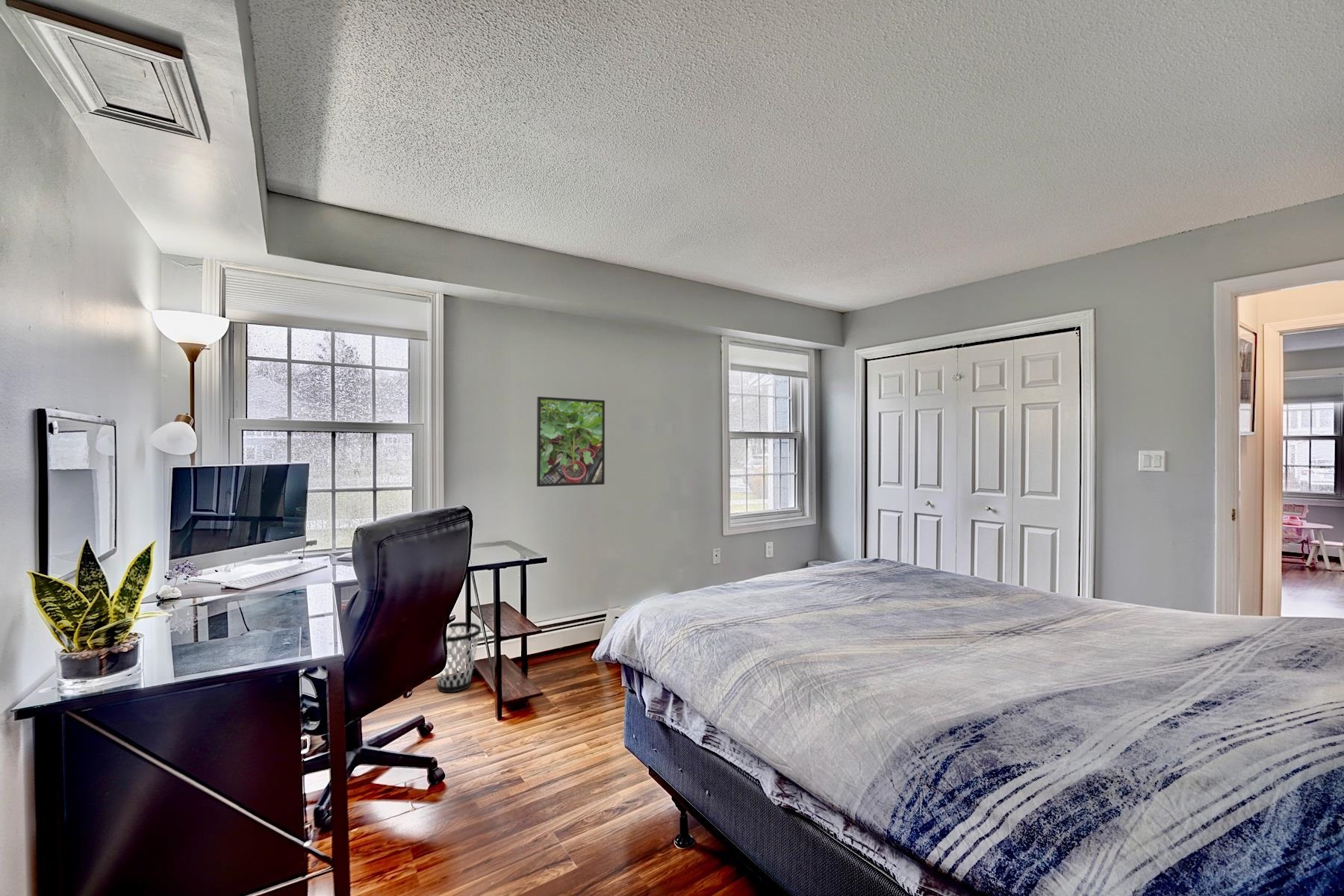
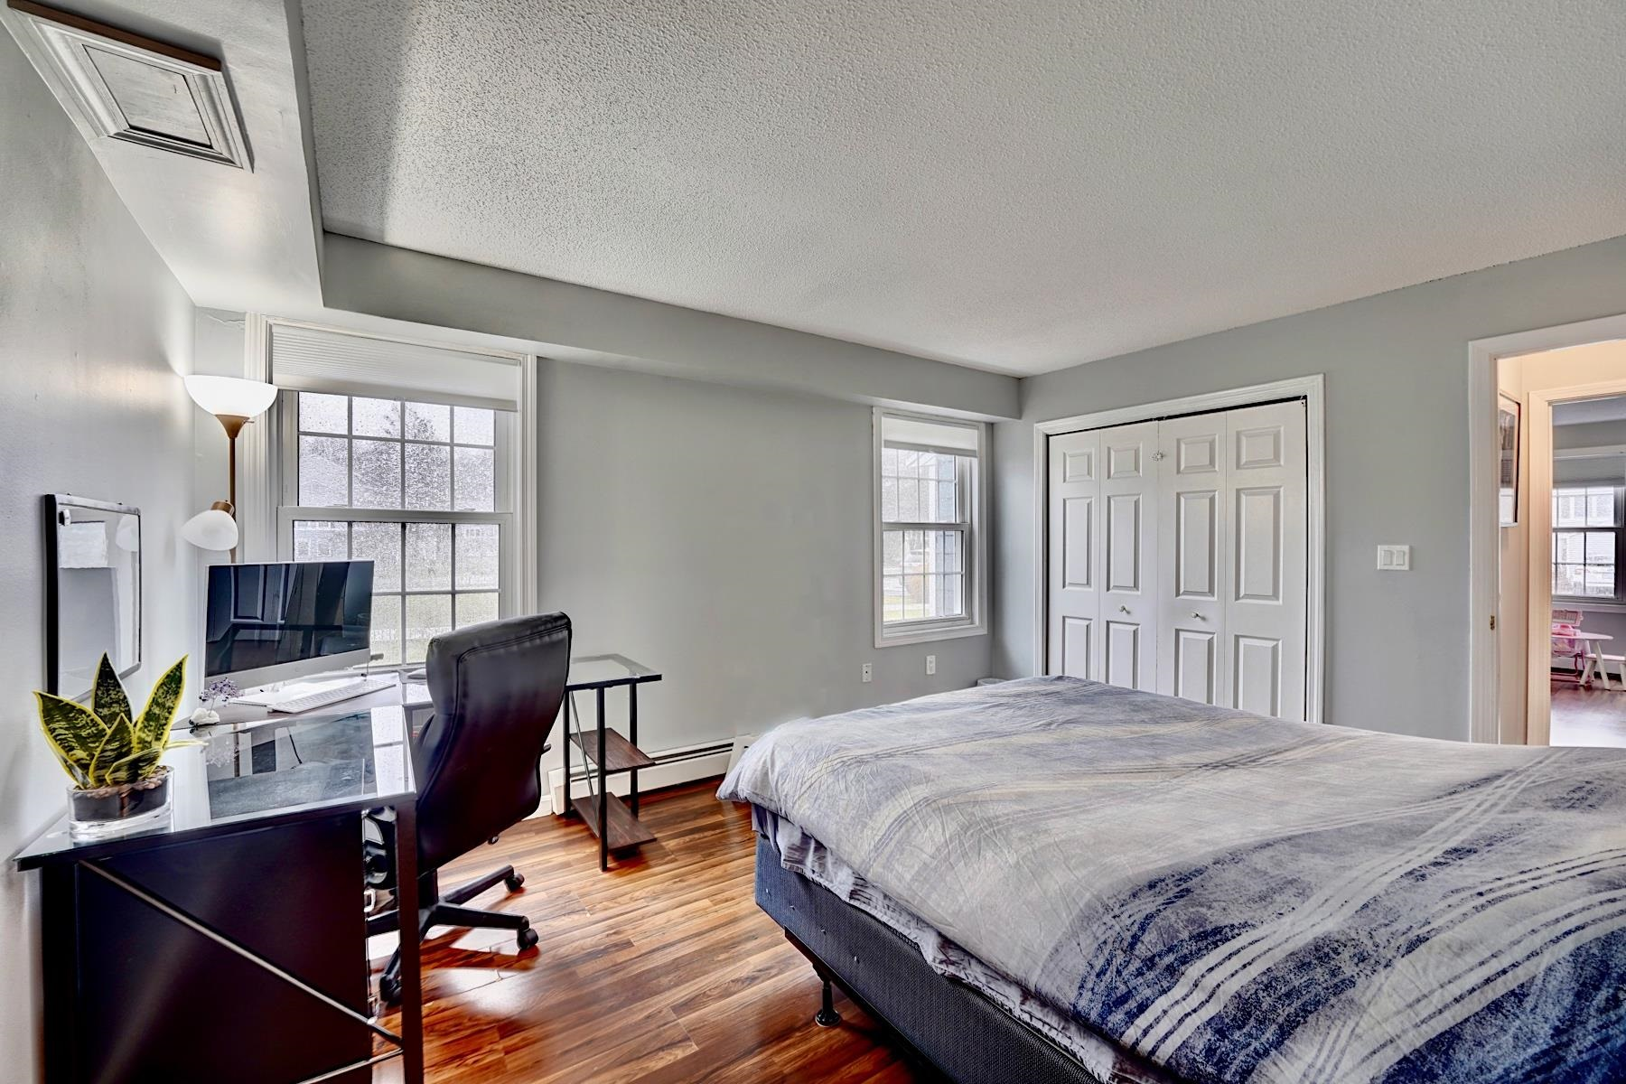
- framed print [536,396,606,488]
- wastebasket [435,621,482,693]
